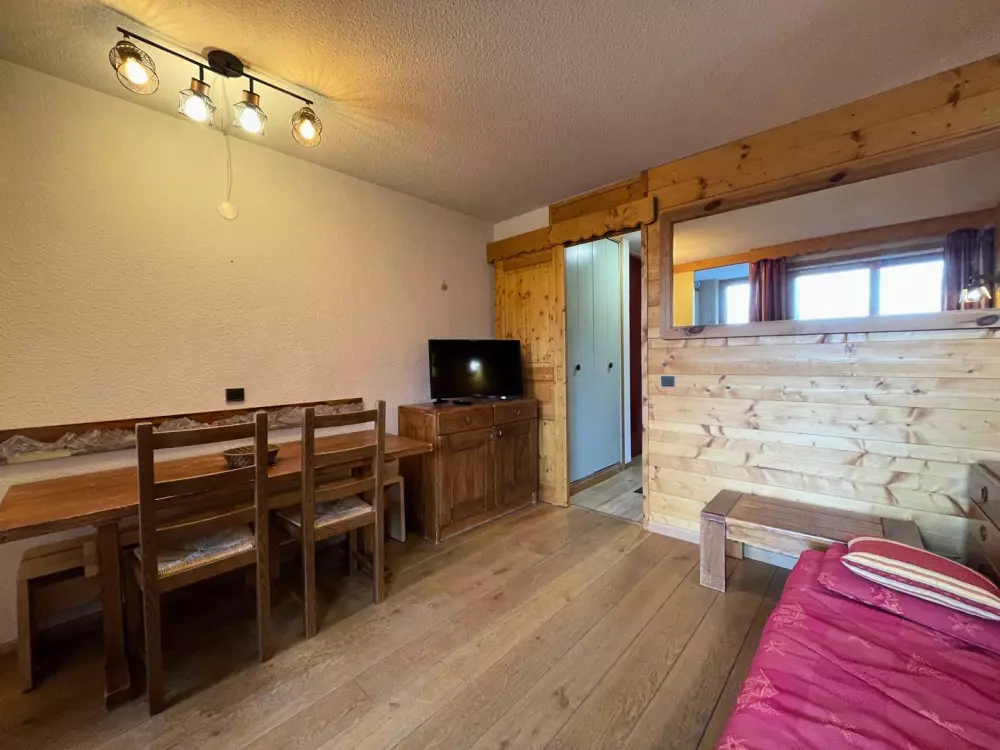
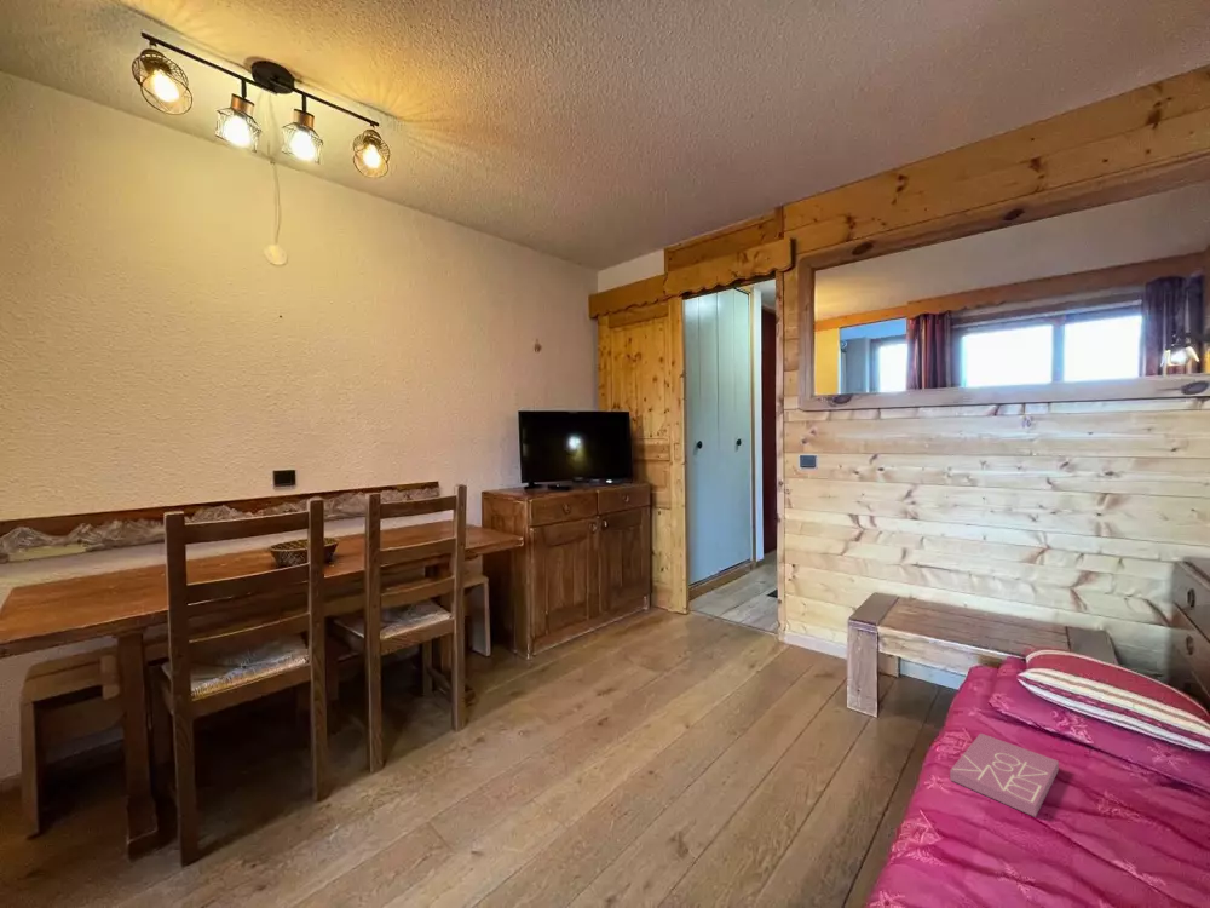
+ book [949,732,1060,818]
